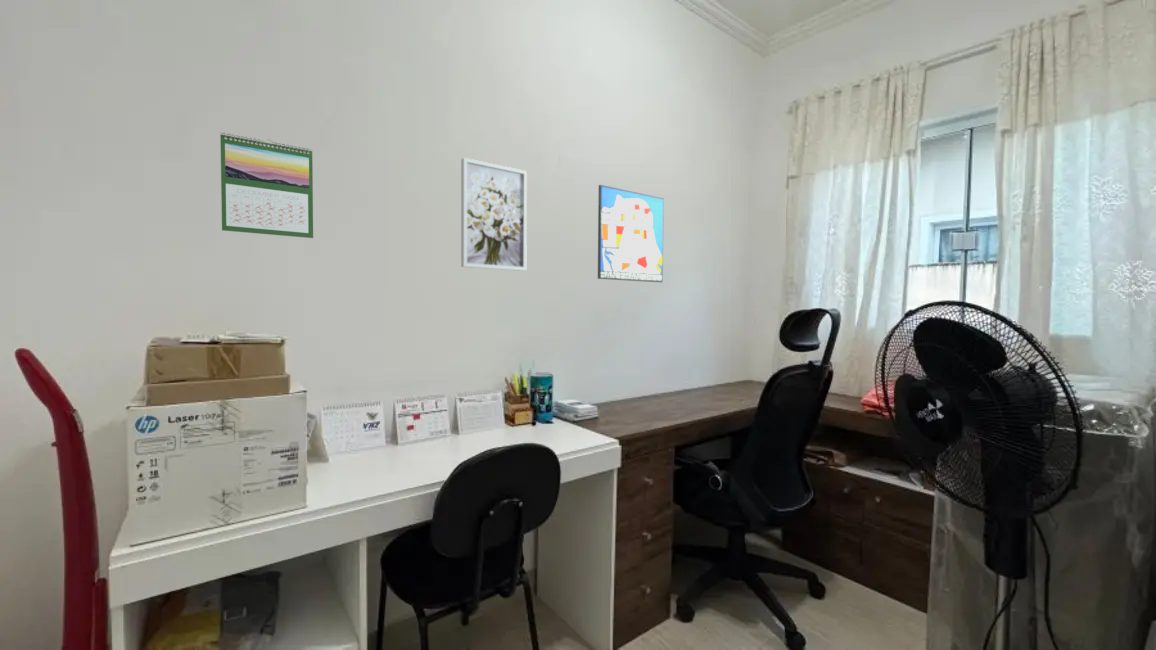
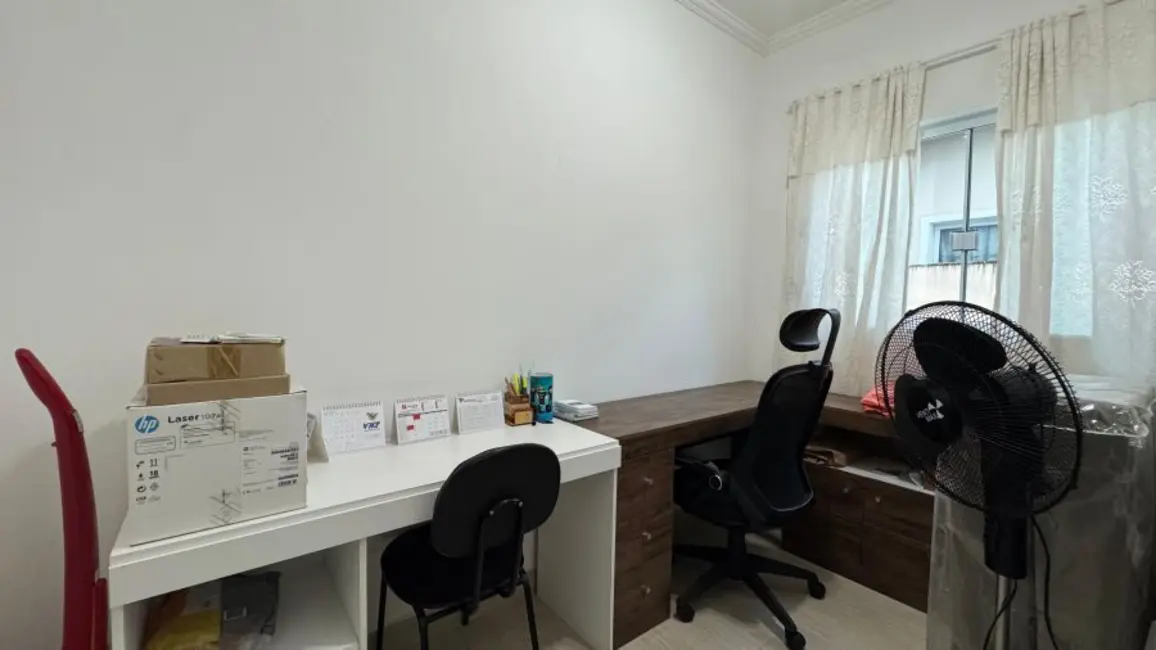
- calendar [219,131,314,239]
- wall art [460,157,528,272]
- wall art [597,184,665,283]
